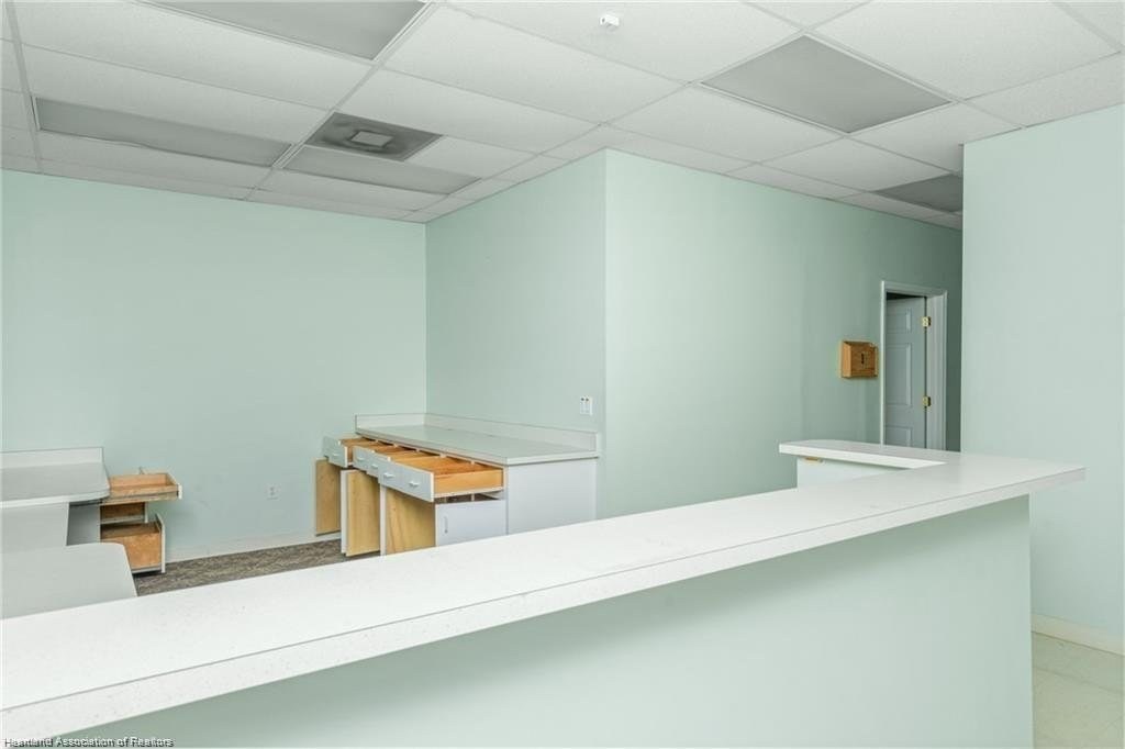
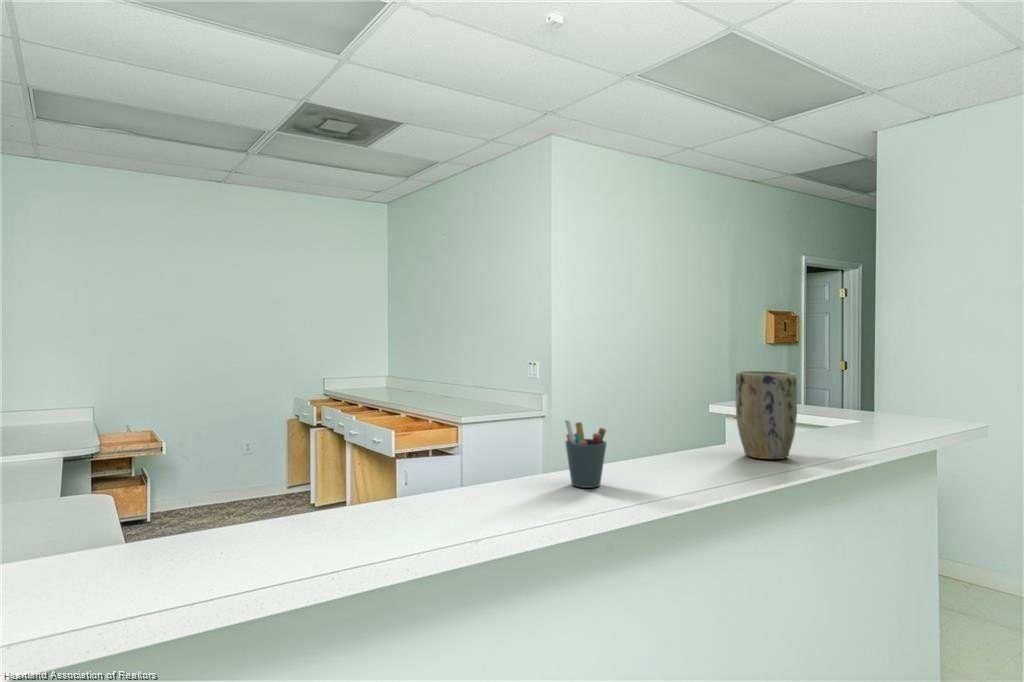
+ plant pot [735,370,798,460]
+ pen holder [564,419,608,489]
